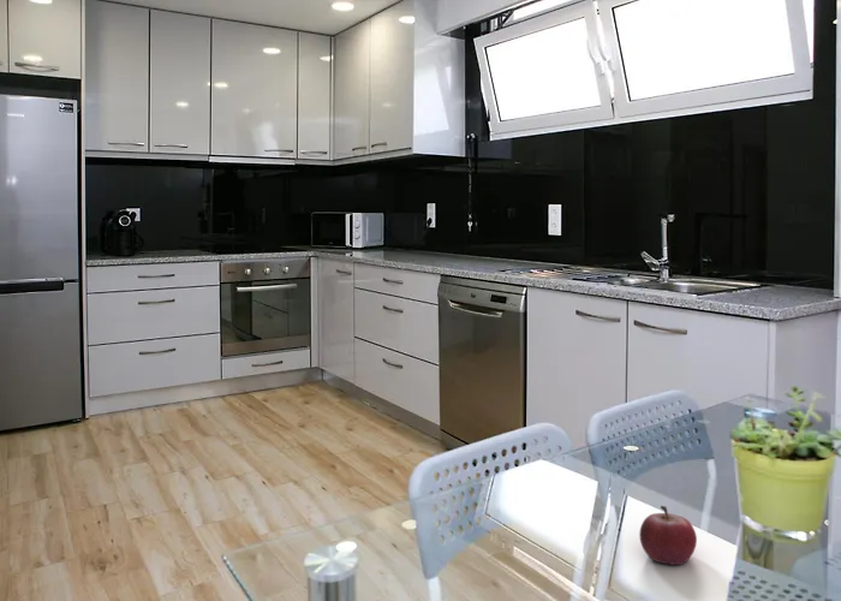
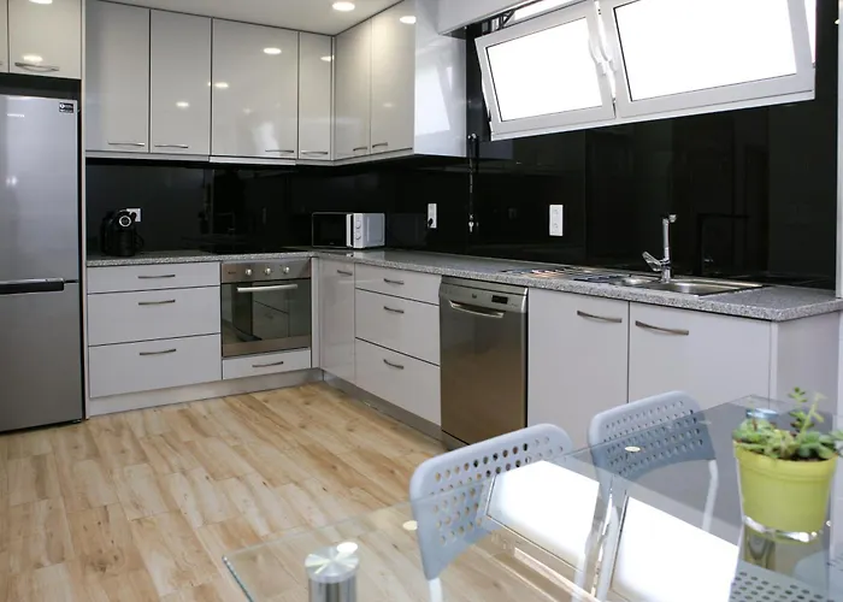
- fruit [638,505,698,566]
